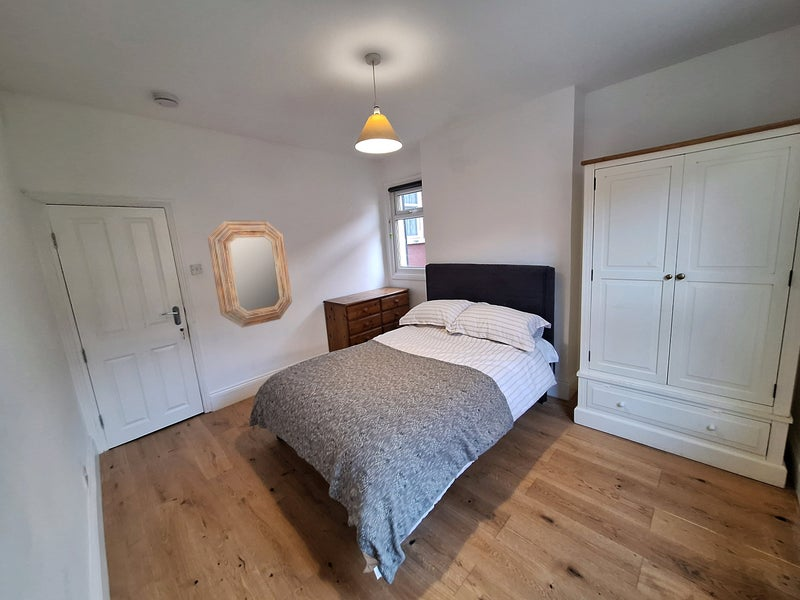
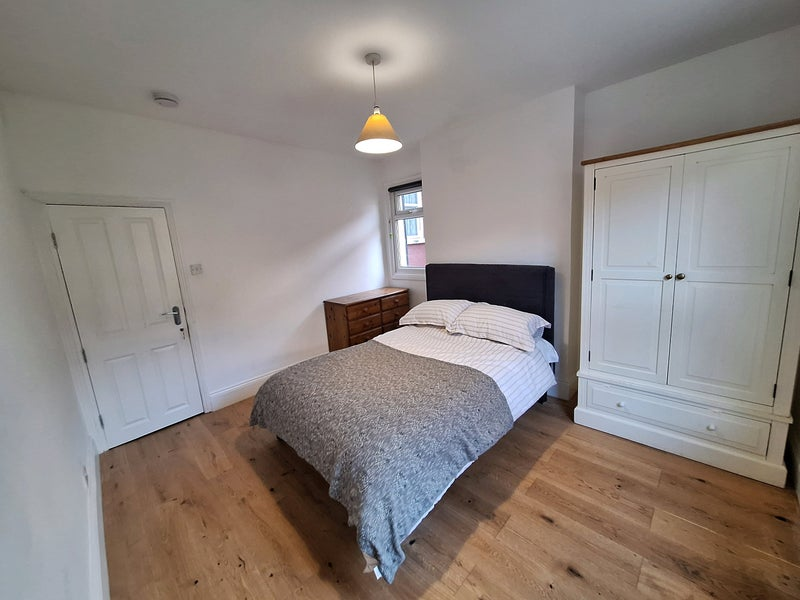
- home mirror [207,220,293,328]
